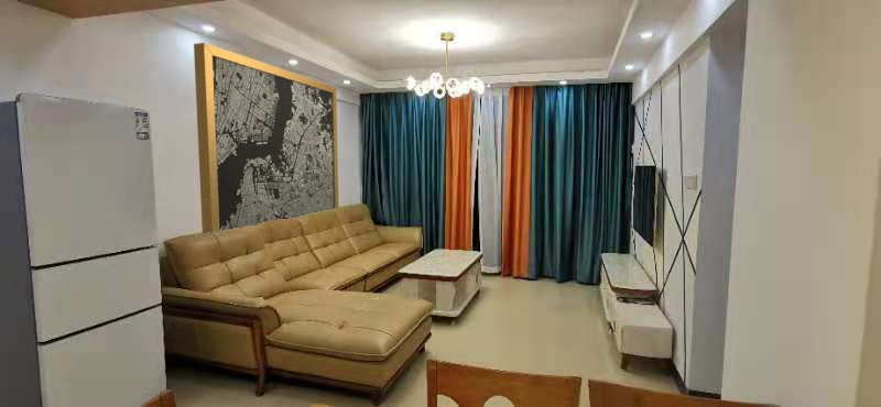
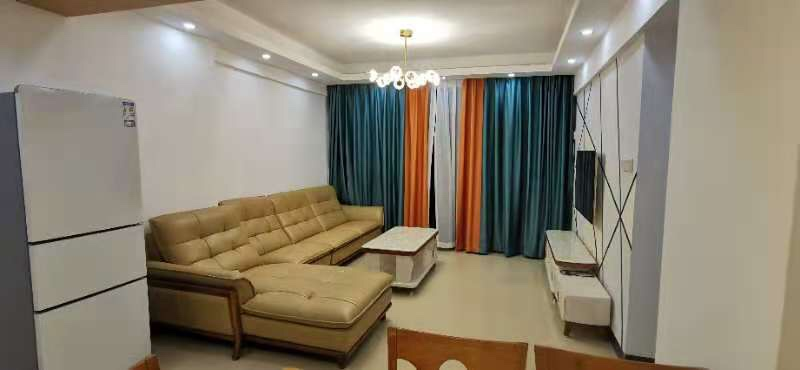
- wall art [193,42,340,234]
